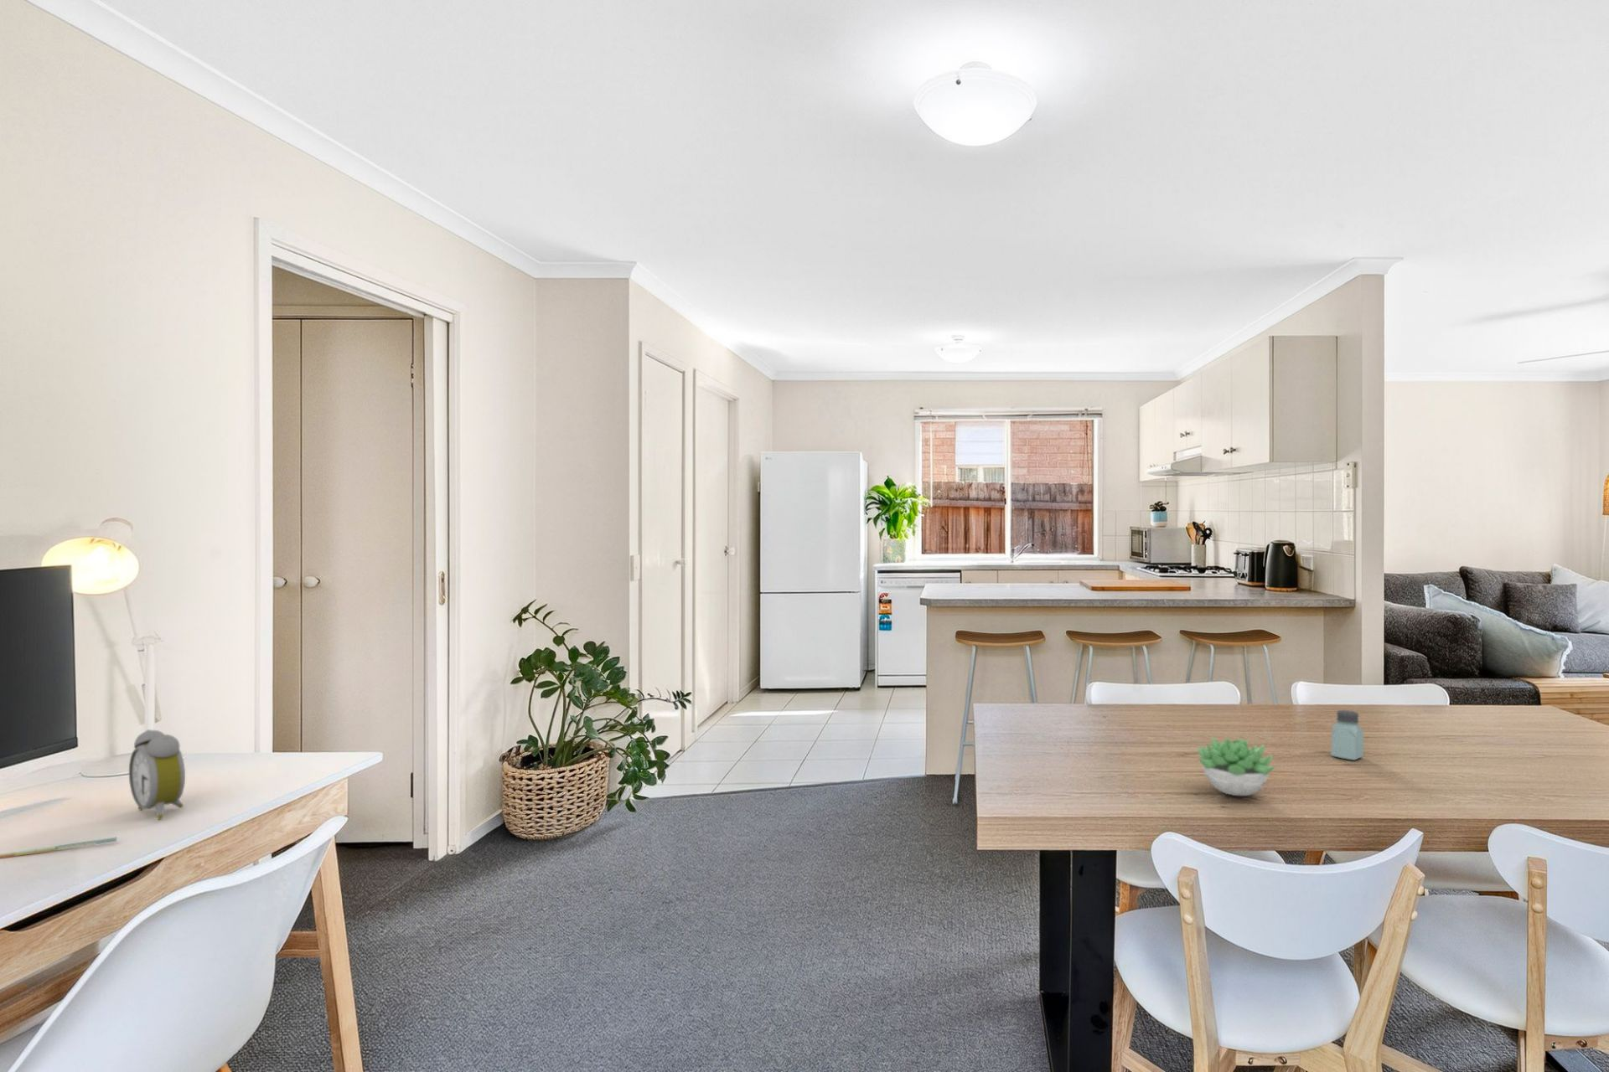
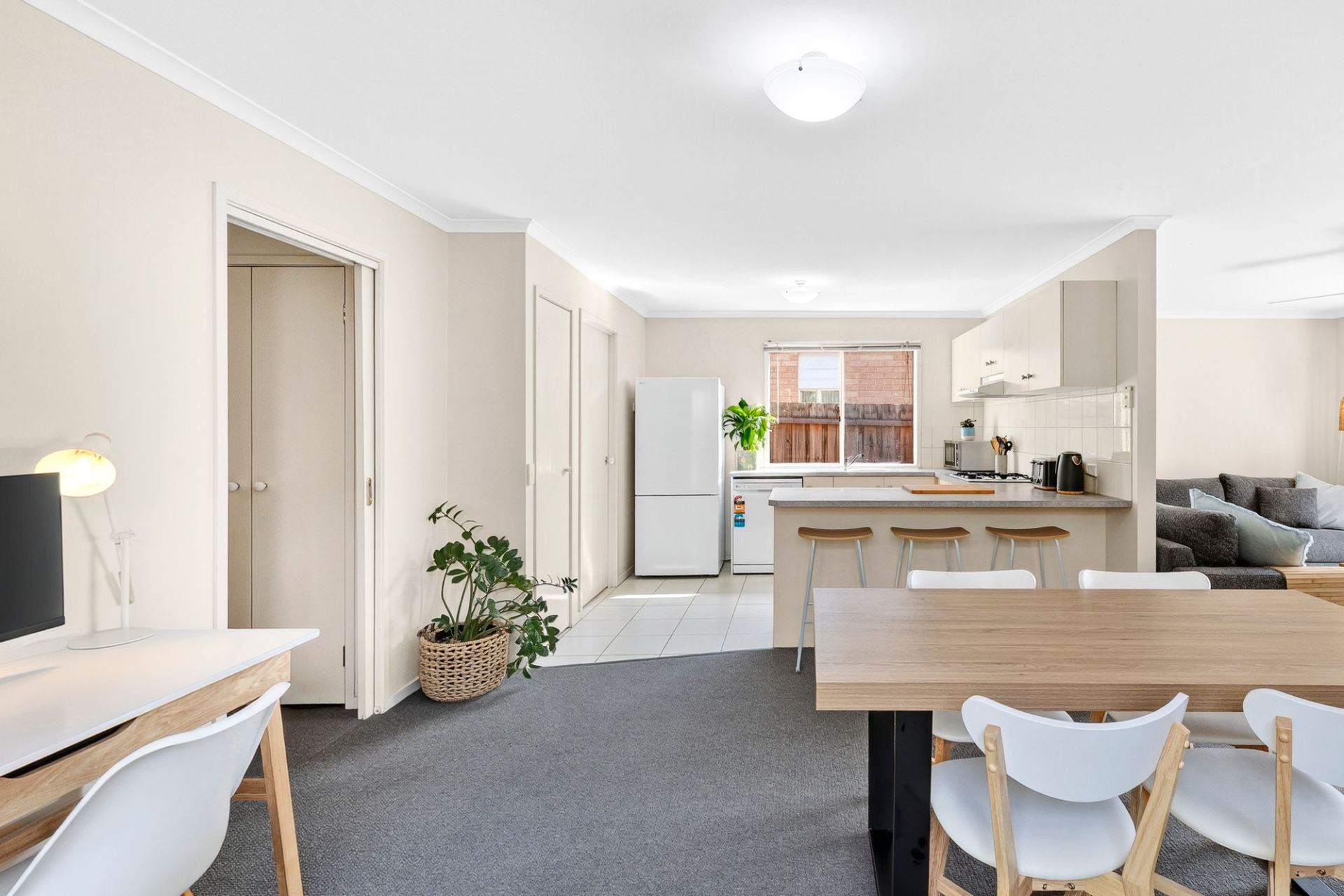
- pen [0,836,117,859]
- saltshaker [1330,709,1365,761]
- alarm clock [128,729,186,821]
- succulent plant [1196,737,1277,797]
